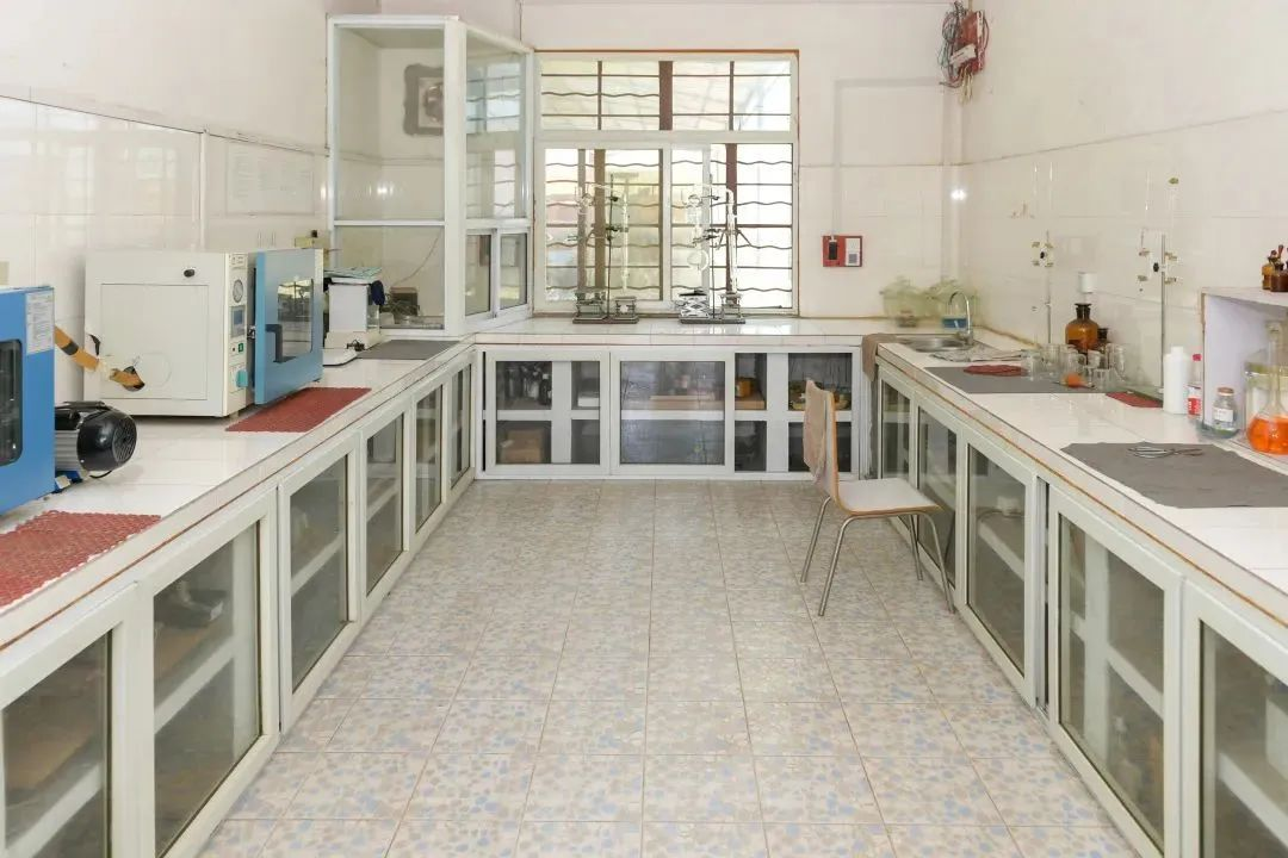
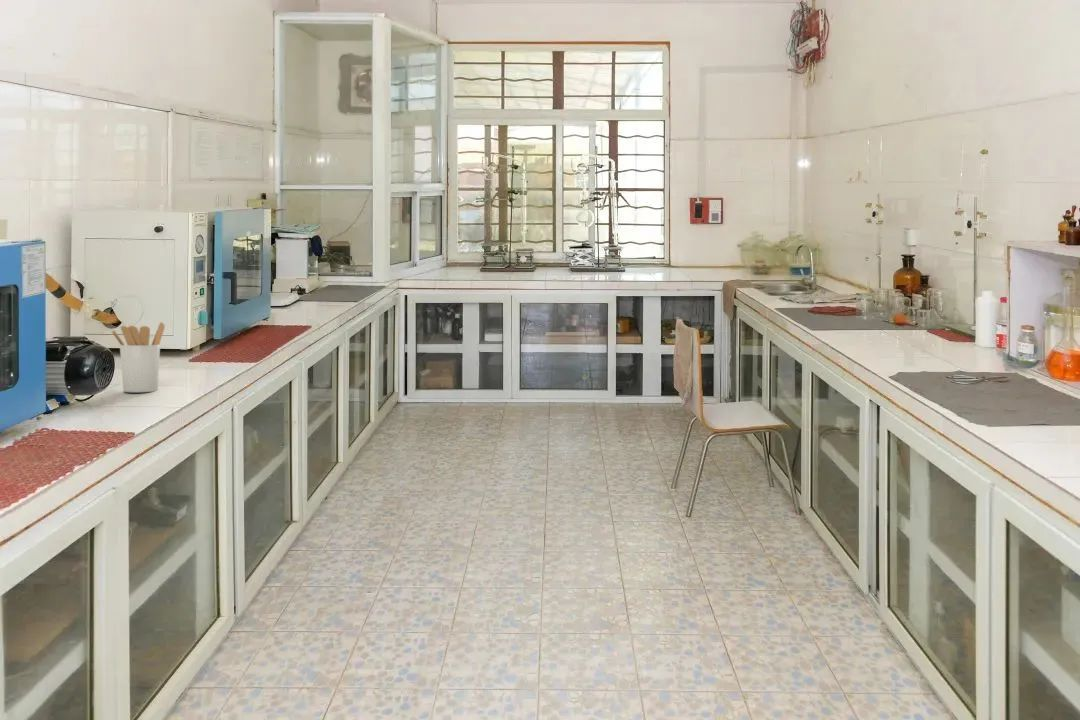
+ utensil holder [110,321,166,393]
